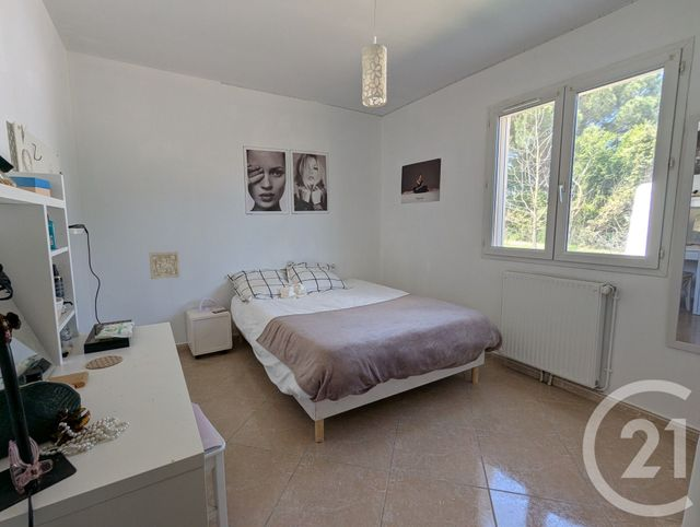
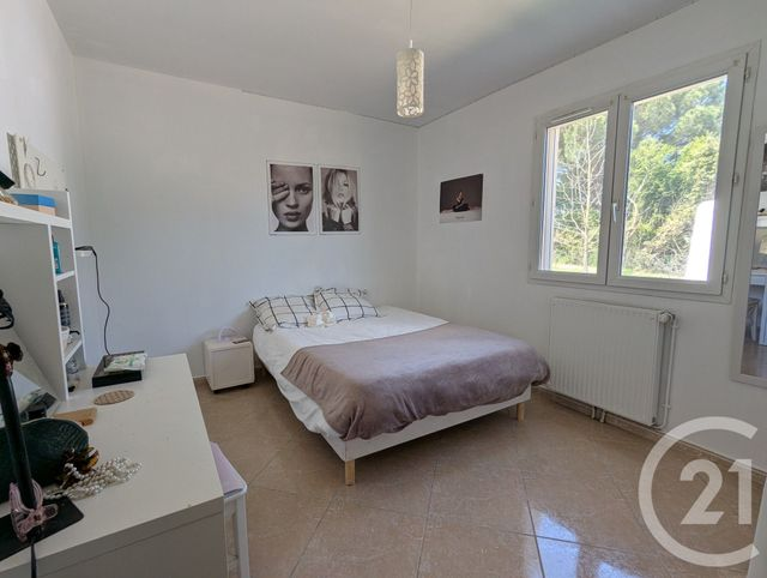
- wall ornament [149,251,180,280]
